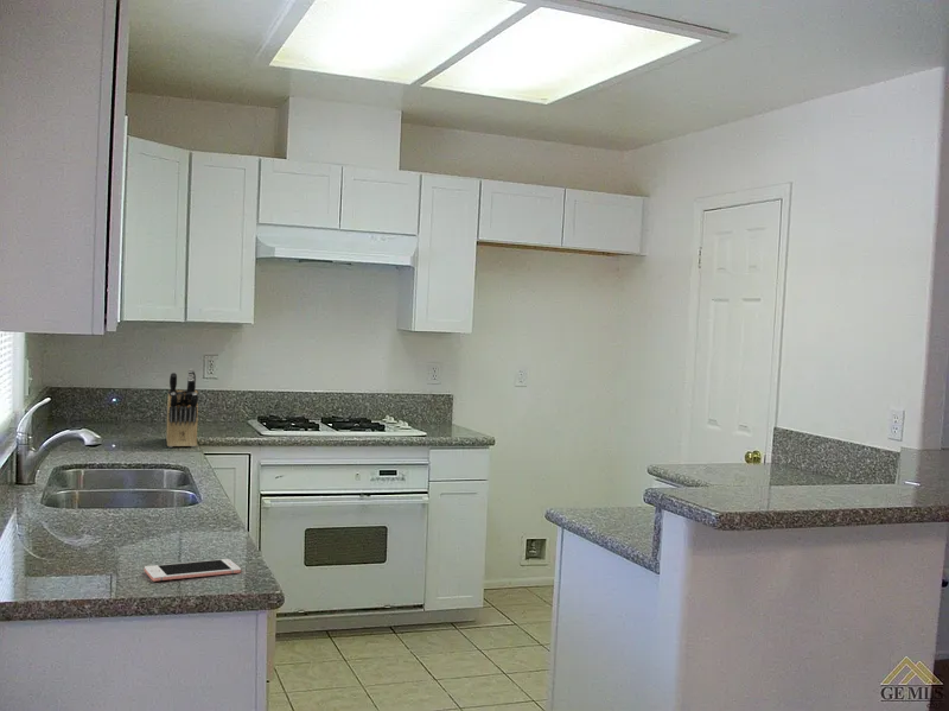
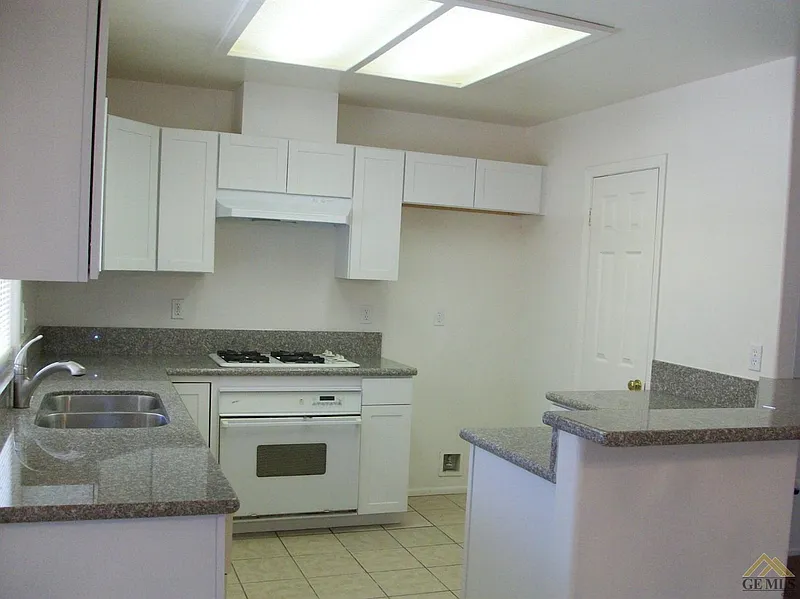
- cell phone [144,558,242,583]
- knife block [165,368,199,449]
